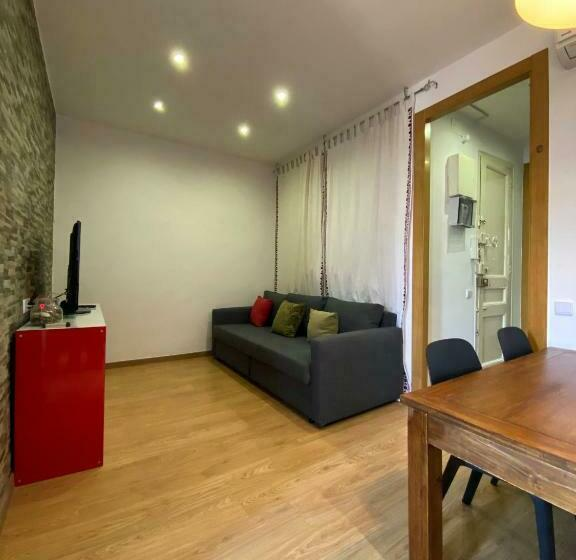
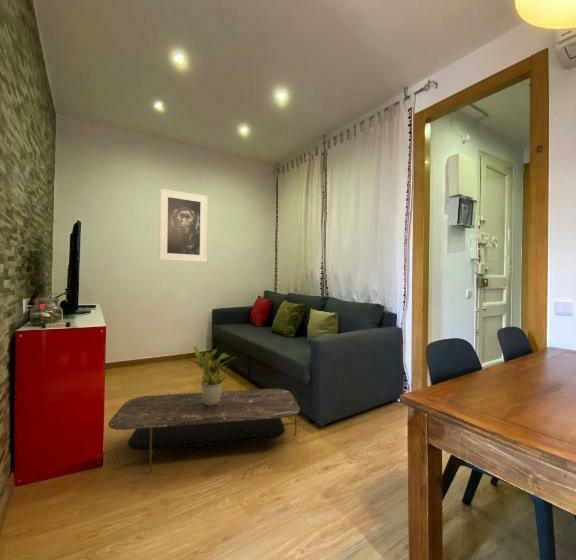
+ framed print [158,188,208,263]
+ potted plant [181,346,237,406]
+ coffee table [107,388,301,474]
